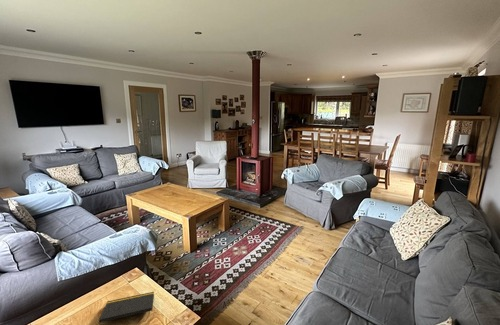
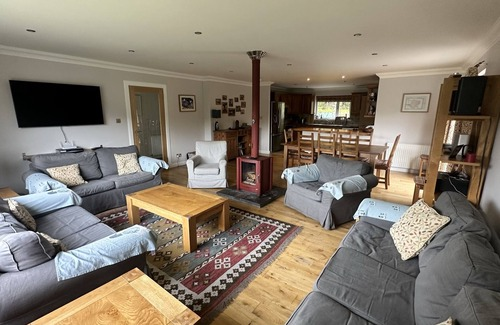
- notepad [98,291,155,324]
